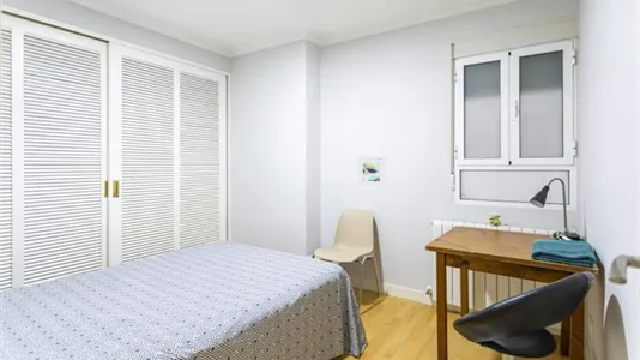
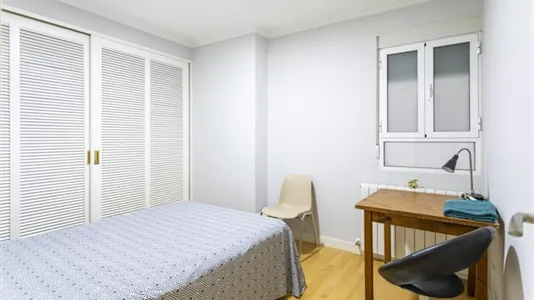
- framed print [356,155,388,190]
